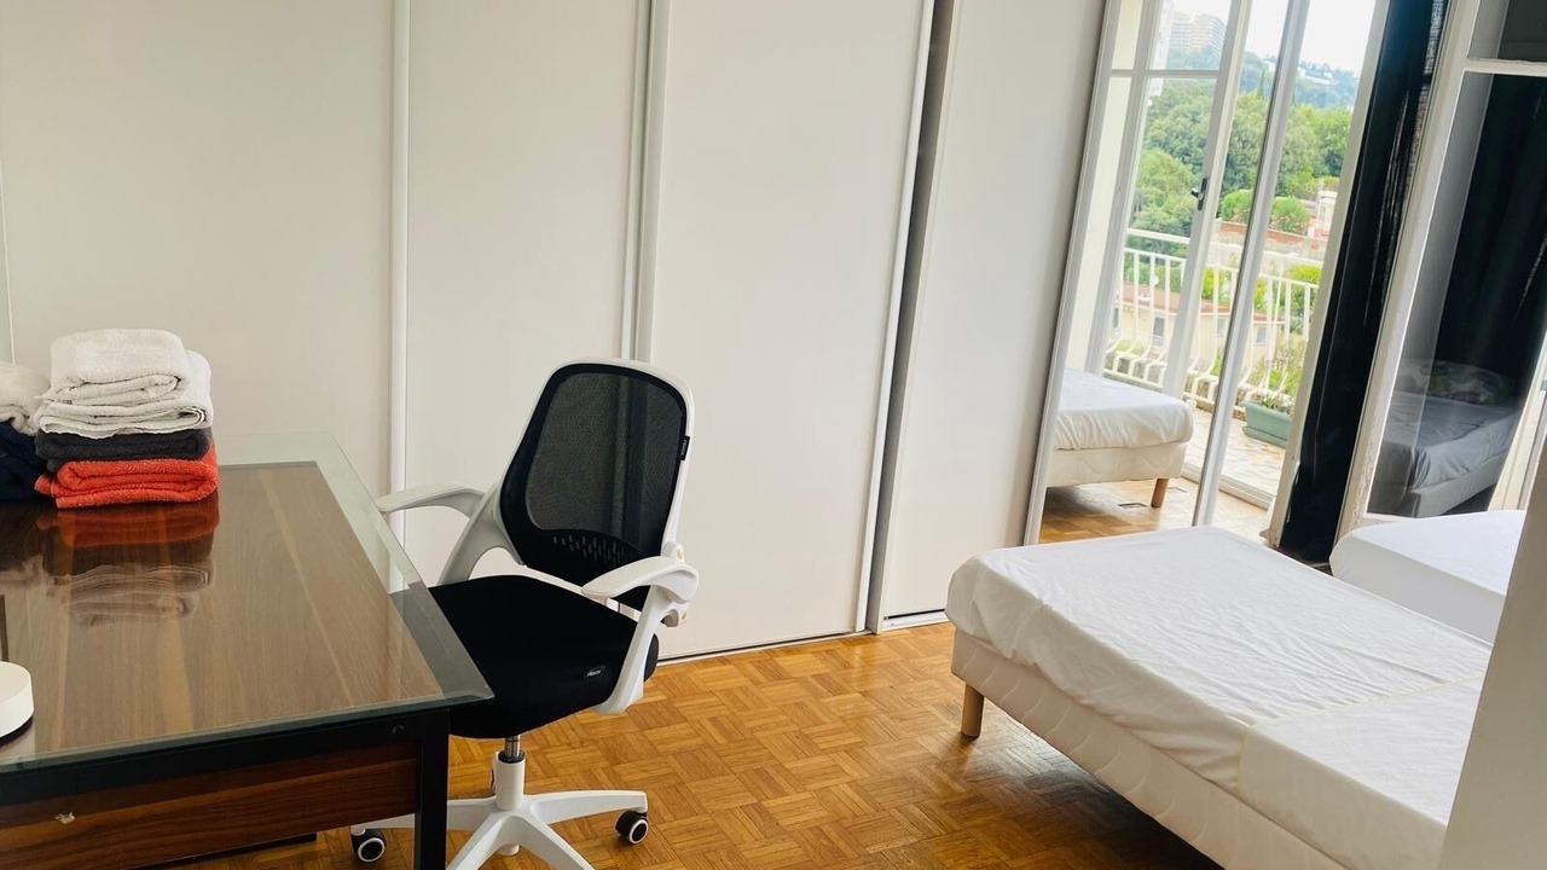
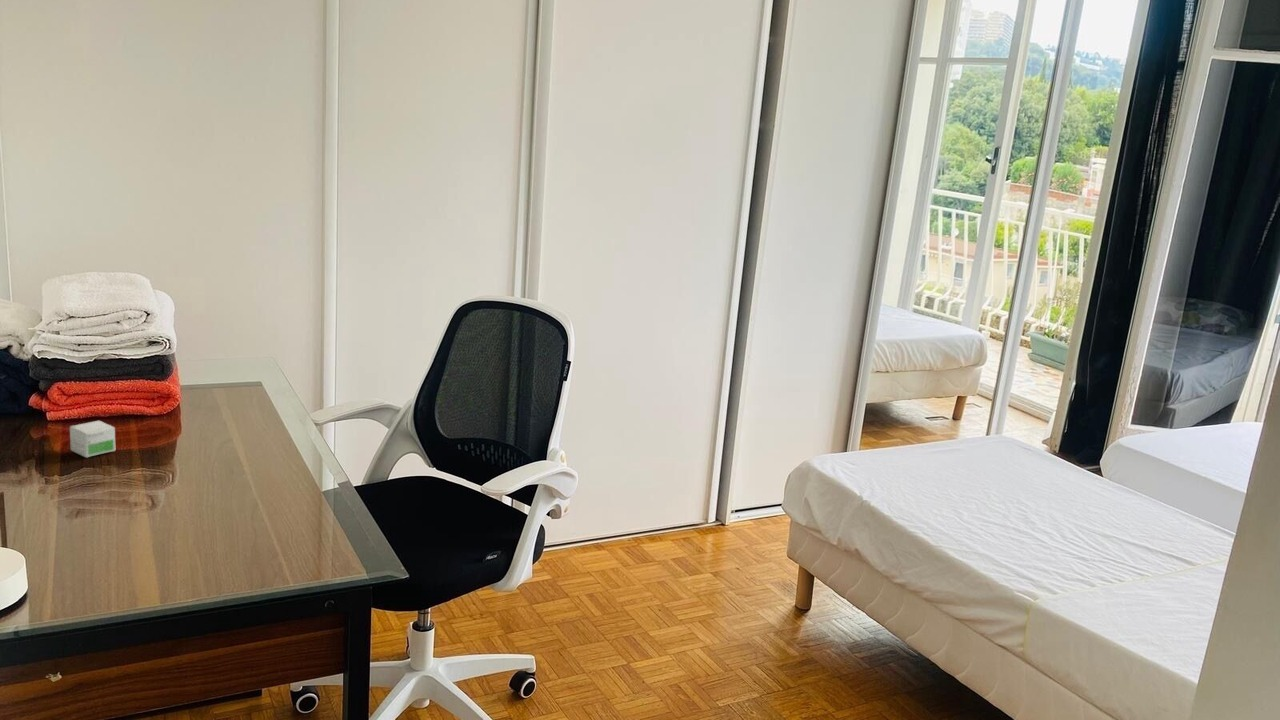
+ small box [69,420,116,459]
